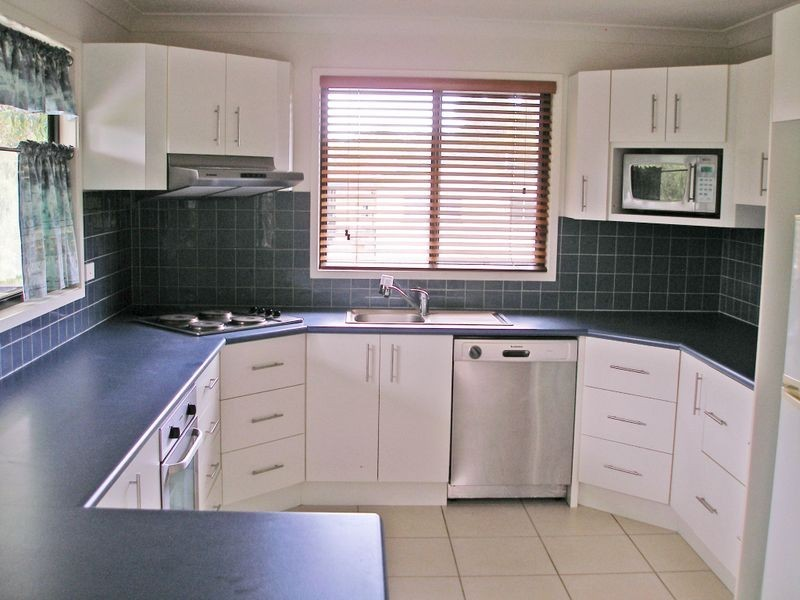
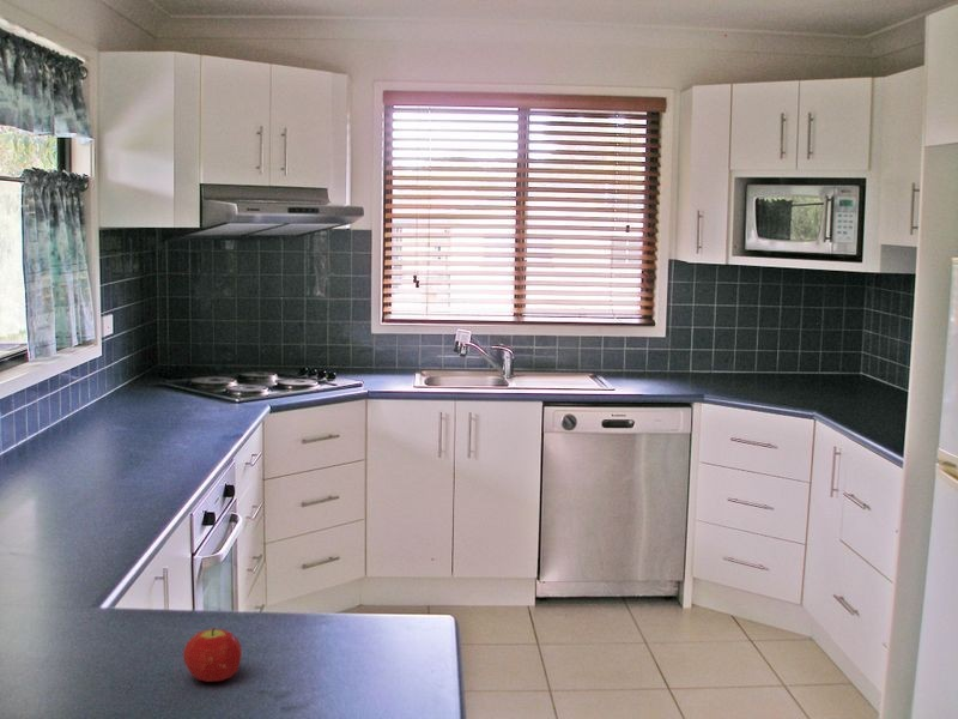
+ fruit [182,627,243,683]
